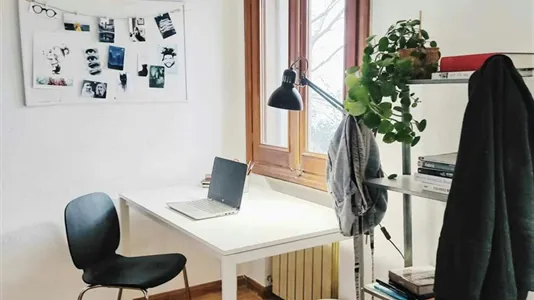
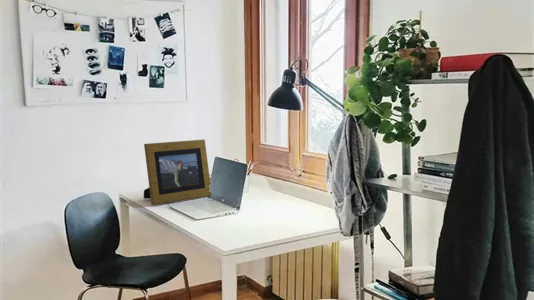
+ picture frame [143,139,213,206]
